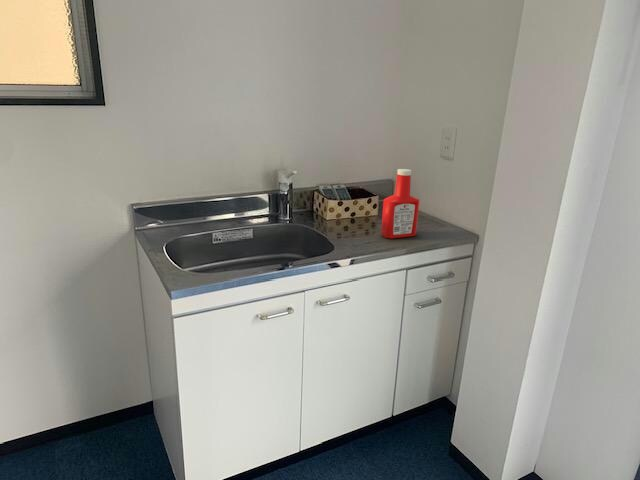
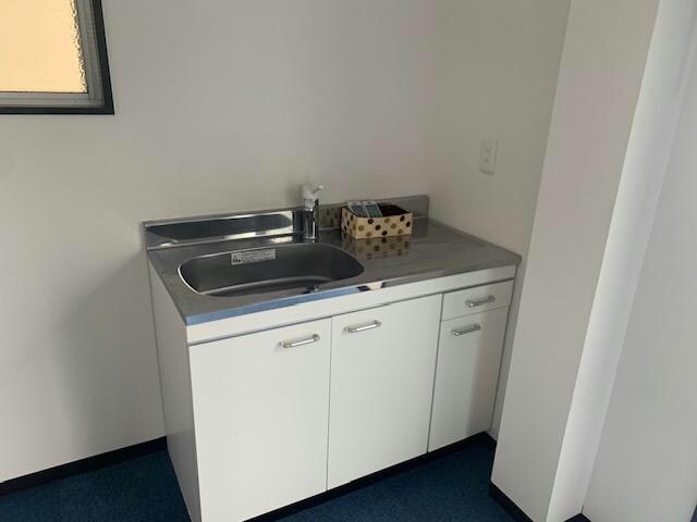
- soap bottle [380,168,421,239]
